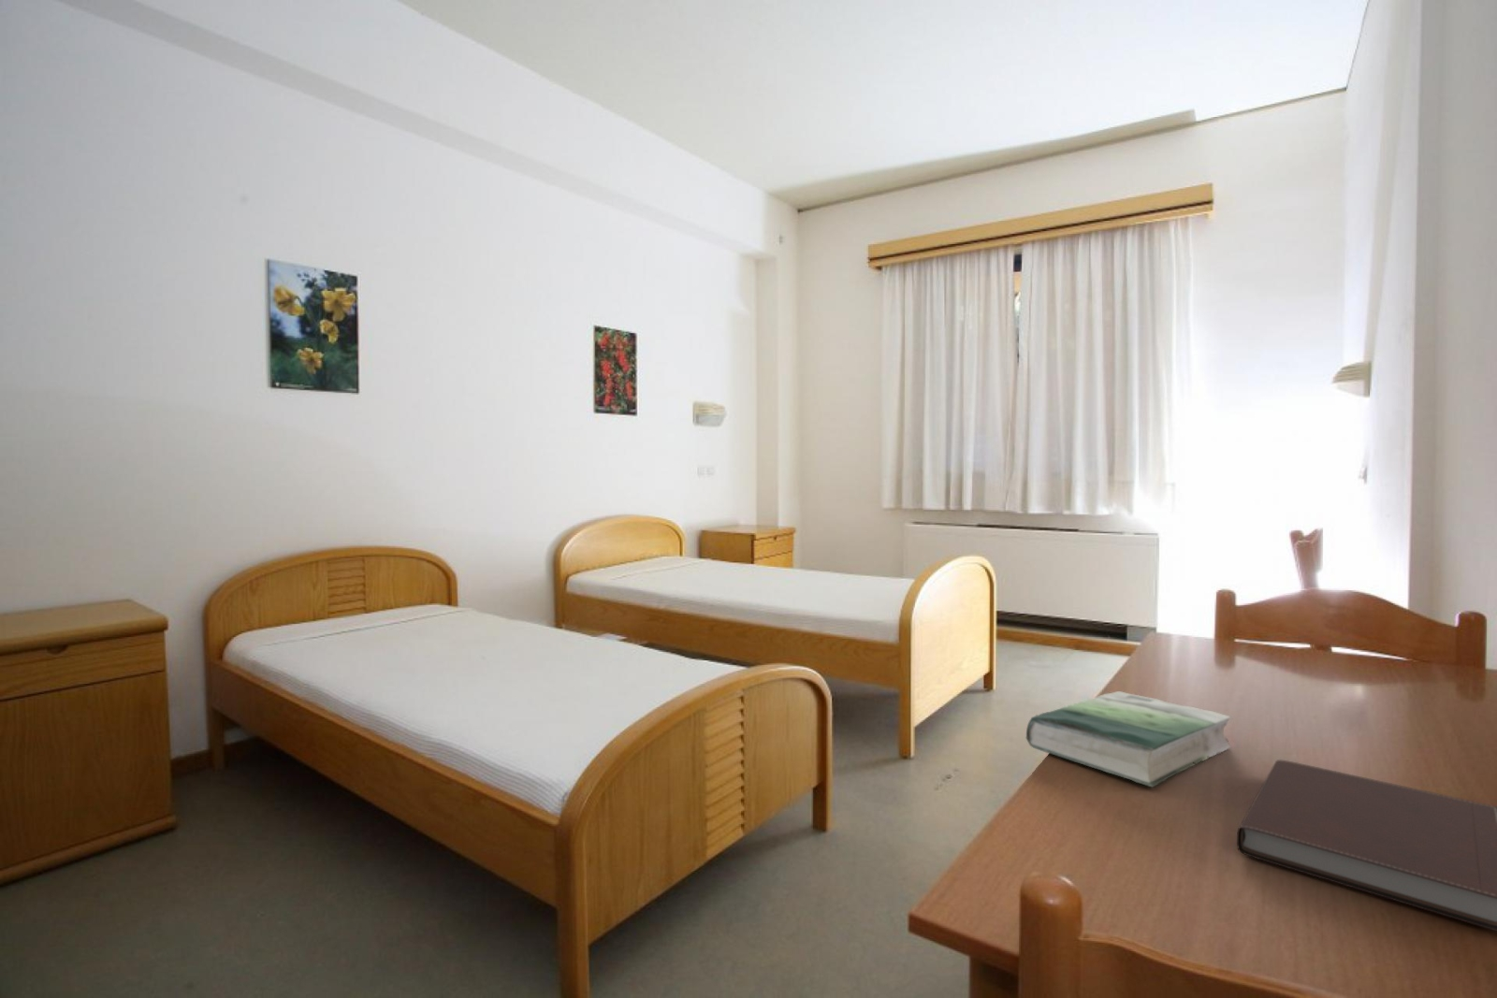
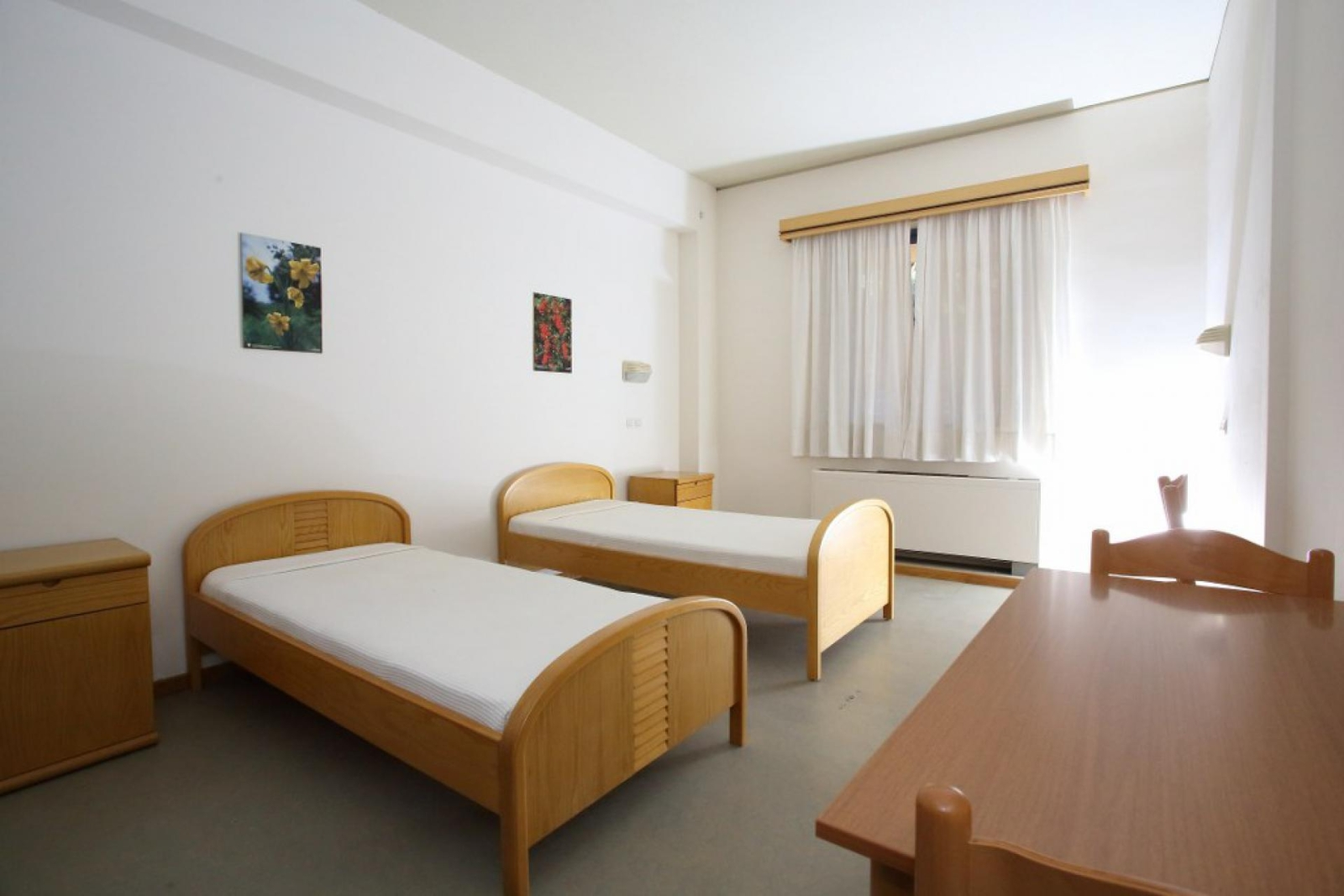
- notebook [1236,759,1497,932]
- book [1025,691,1233,789]
